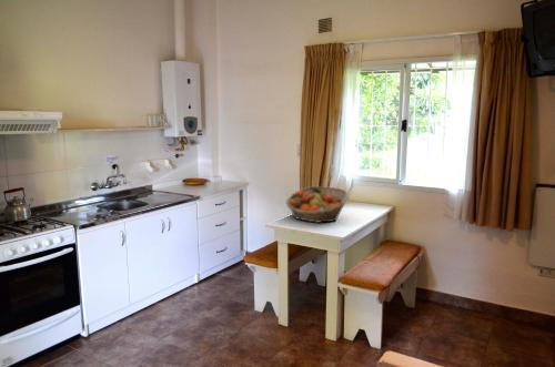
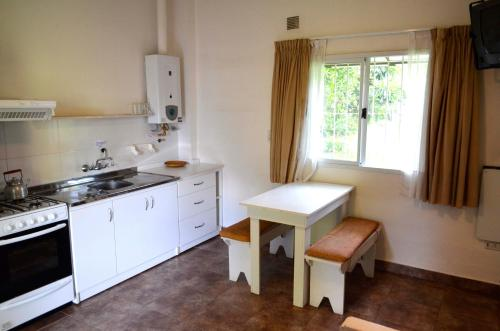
- fruit basket [285,185,351,224]
